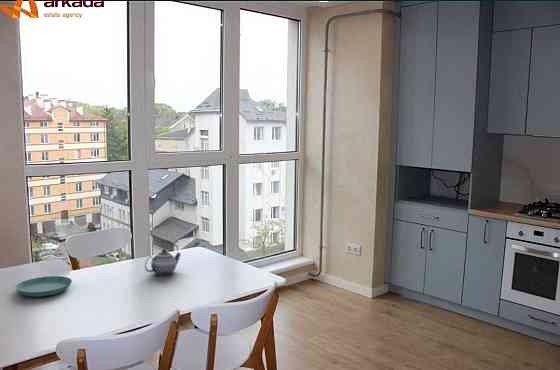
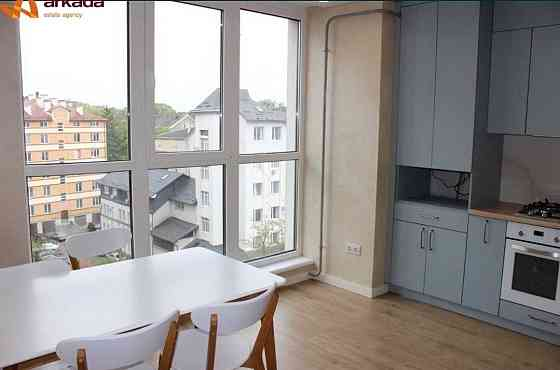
- teapot [144,248,182,276]
- saucer [15,275,73,298]
